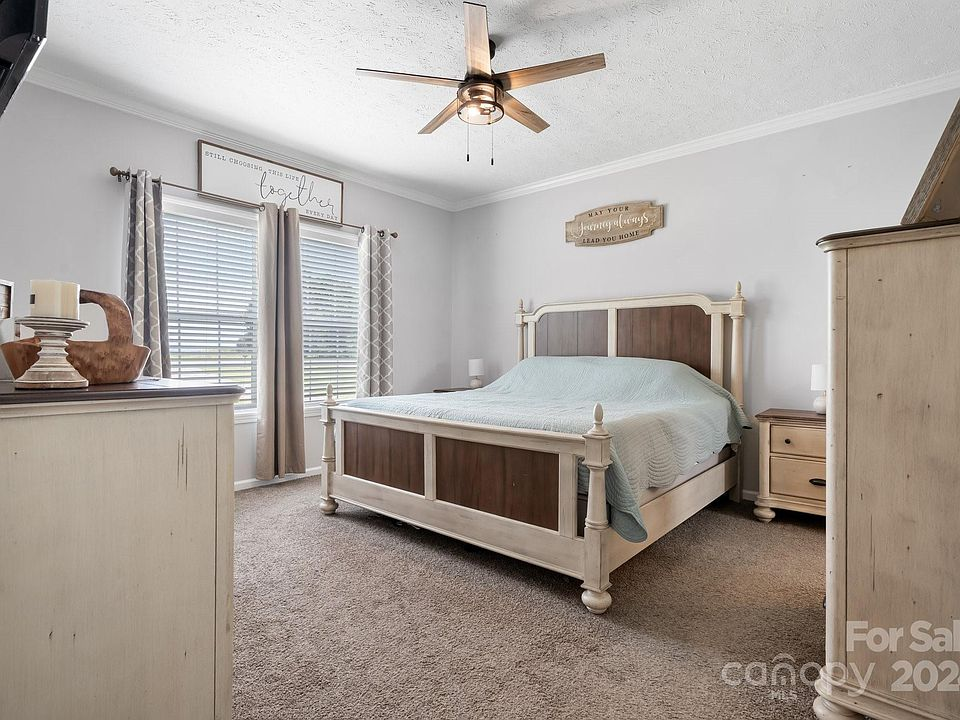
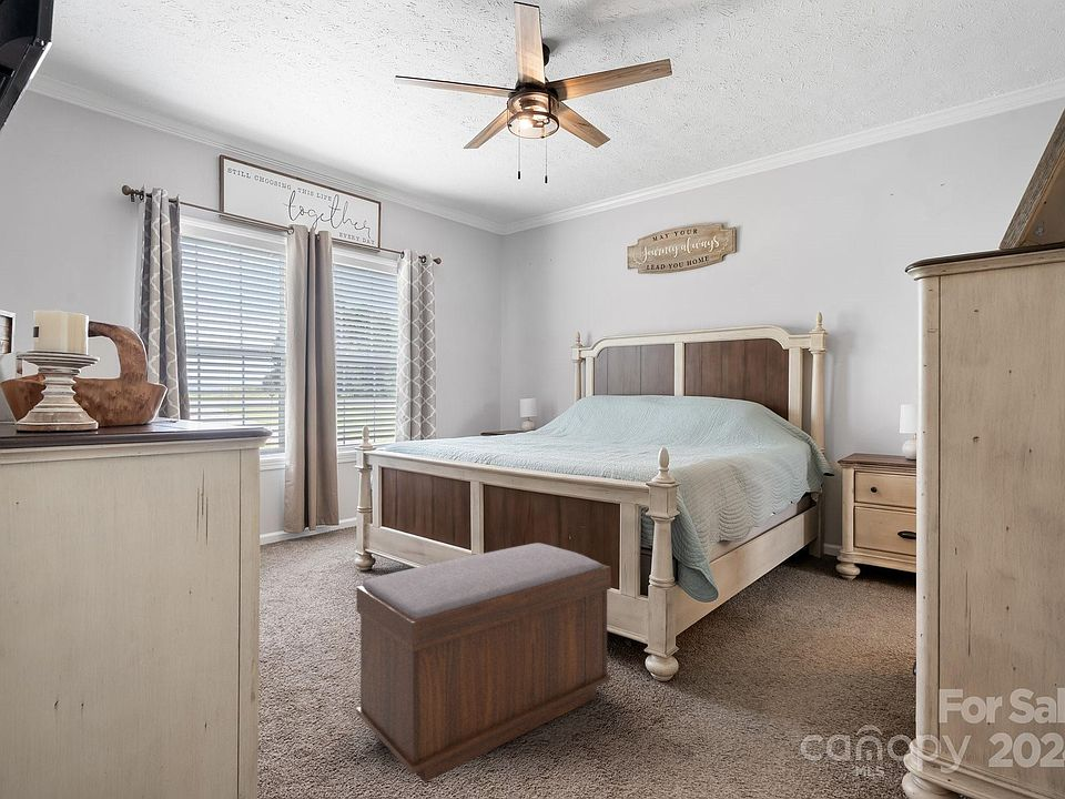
+ bench [355,542,612,783]
